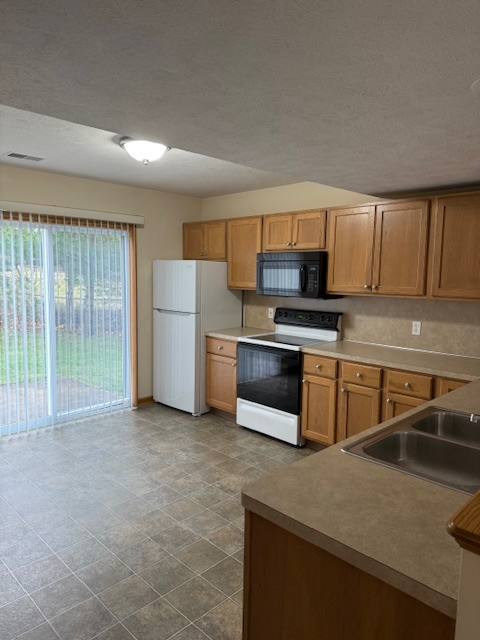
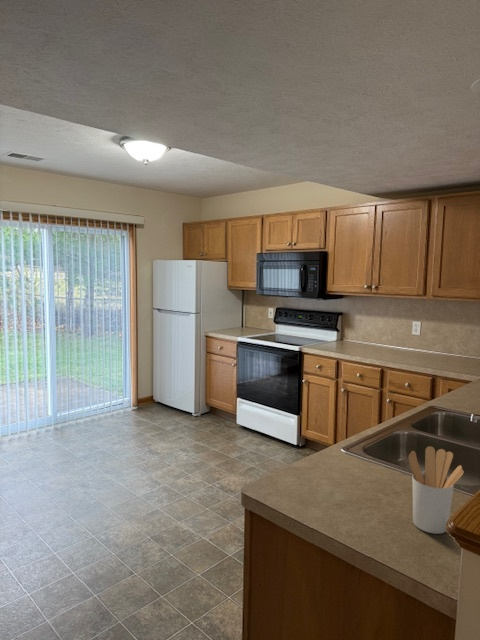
+ utensil holder [408,445,465,535]
